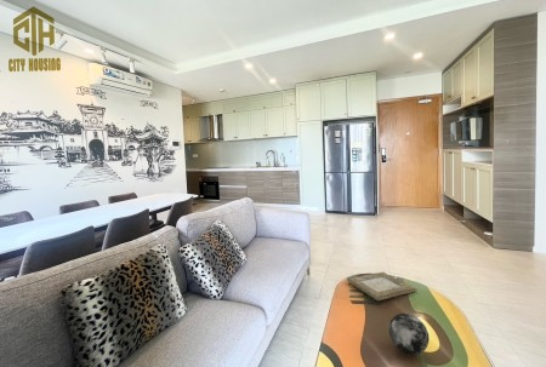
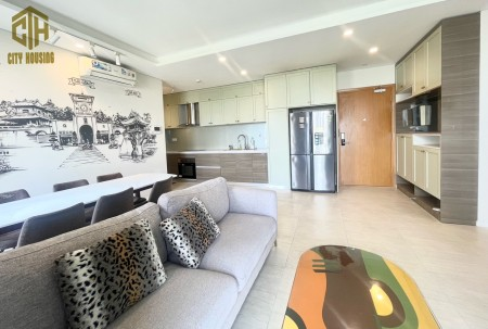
- picture frame [346,271,419,302]
- decorative orb [387,312,431,356]
